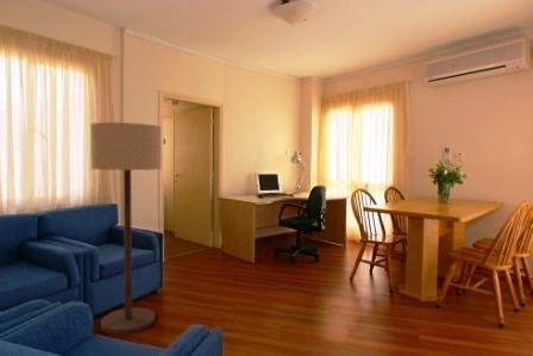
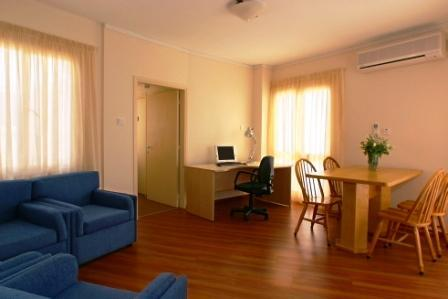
- floor lamp [89,121,162,336]
